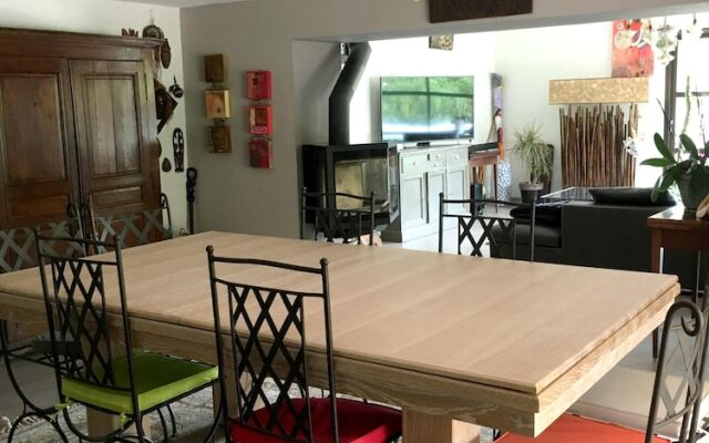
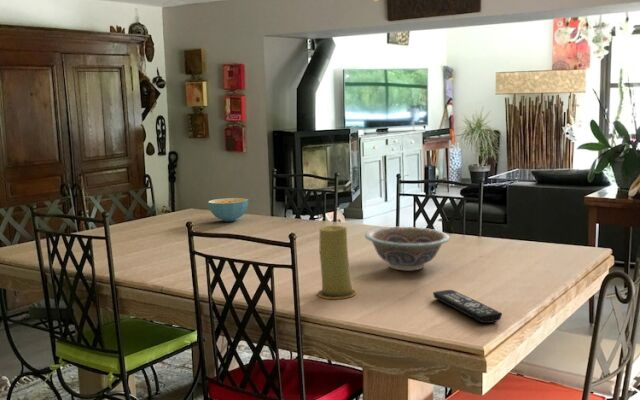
+ remote control [432,289,503,324]
+ candle [316,225,357,300]
+ cereal bowl [207,197,249,222]
+ decorative bowl [364,226,450,272]
